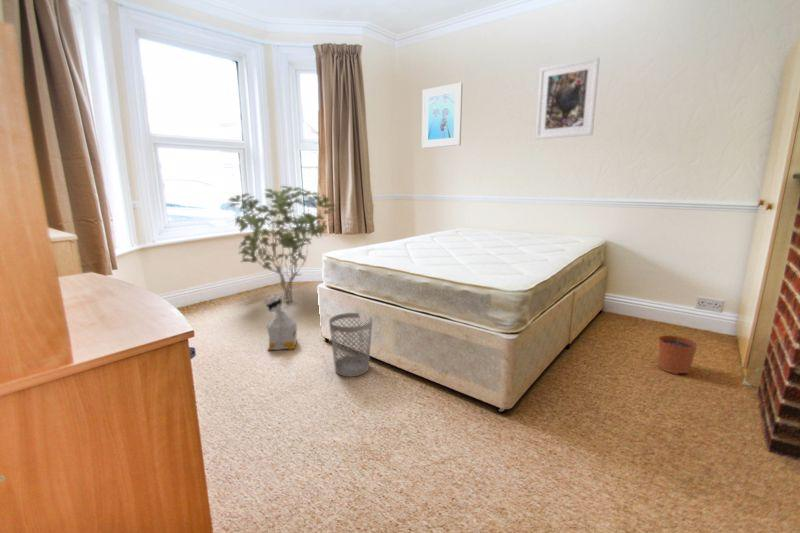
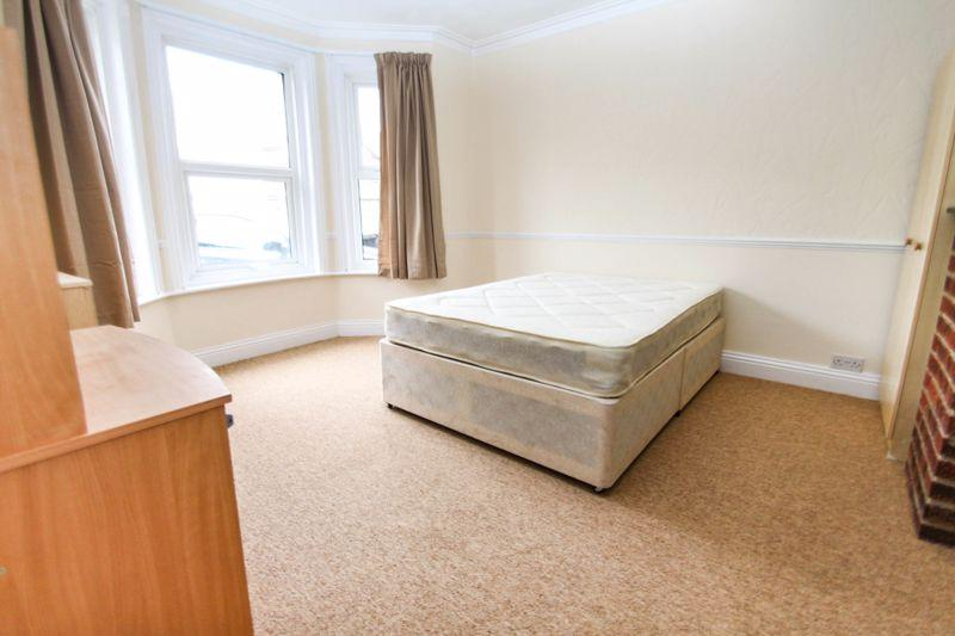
- wastebasket [328,312,373,378]
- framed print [535,56,601,140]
- plant pot [657,324,699,375]
- shrub [227,185,338,304]
- bag [264,294,298,352]
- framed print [421,82,464,149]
